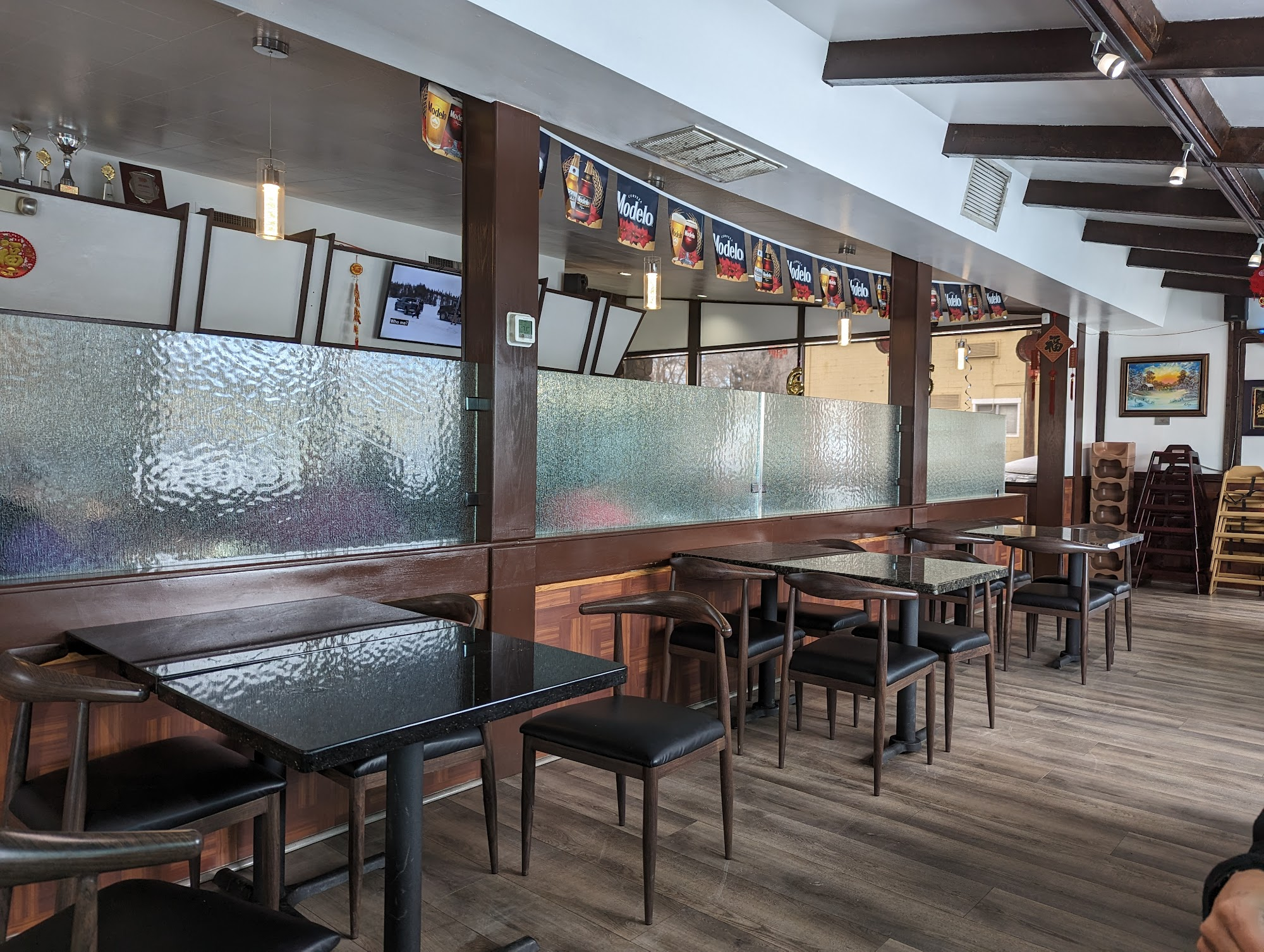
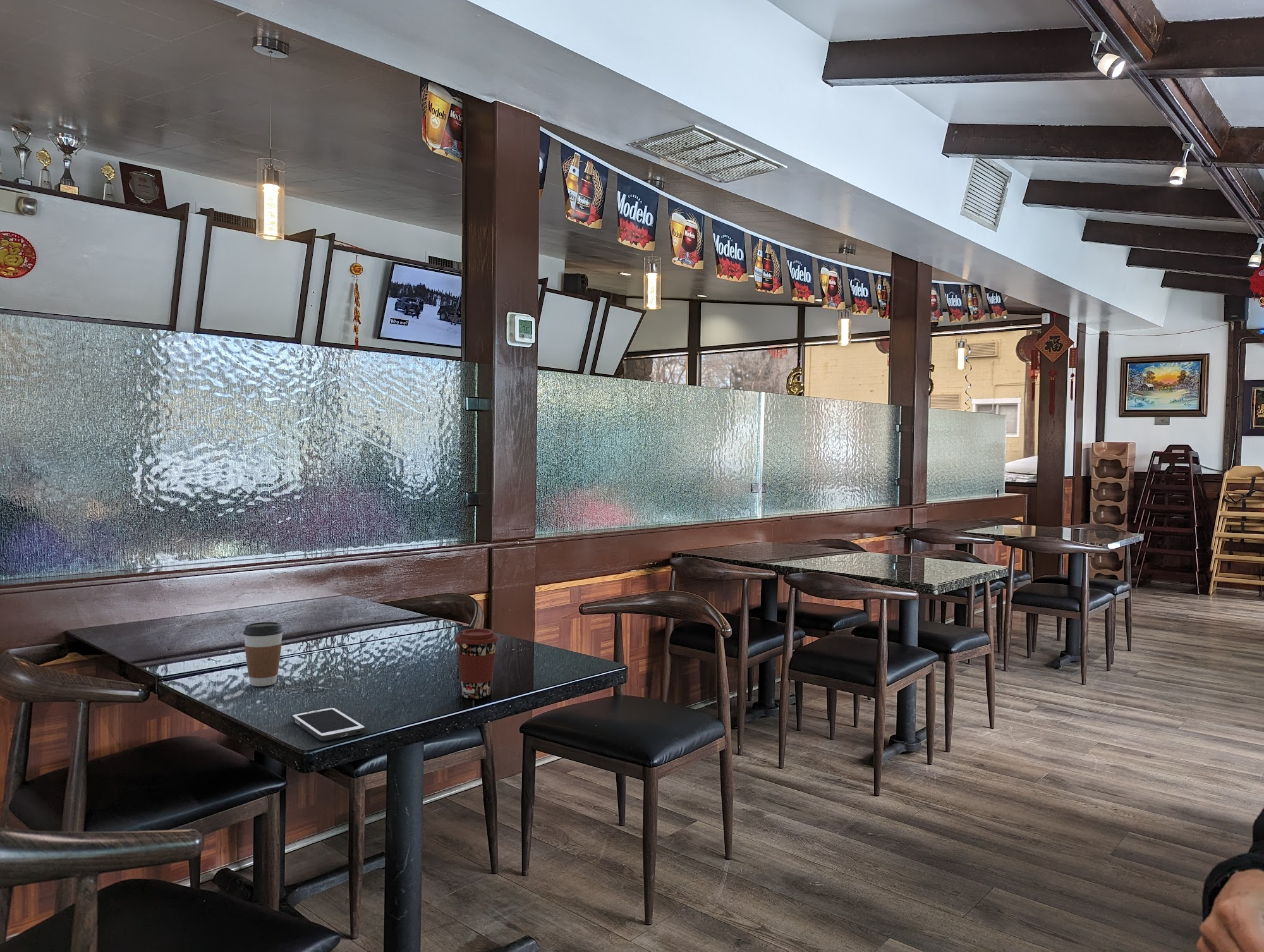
+ coffee cup [454,628,500,699]
+ cell phone [290,706,367,741]
+ coffee cup [243,621,284,687]
